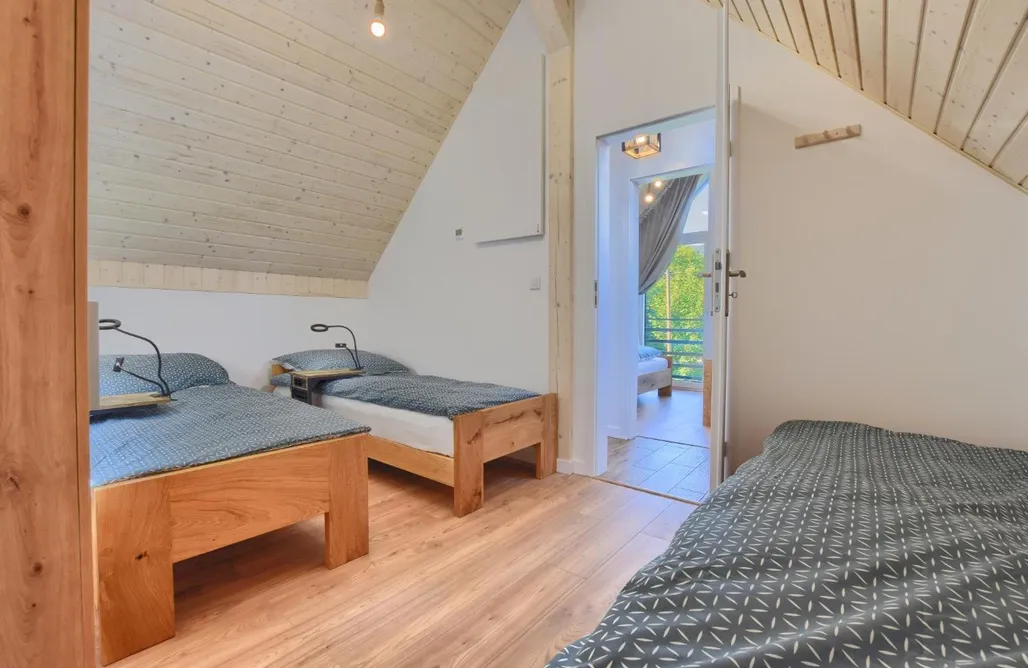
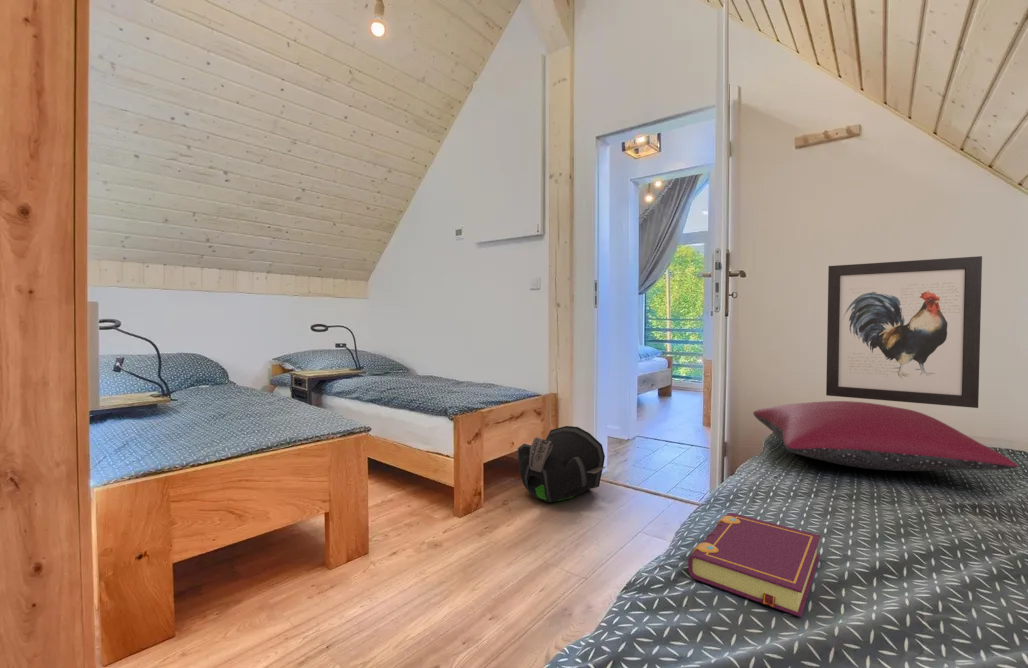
+ wall art [825,255,983,409]
+ pillow [752,400,1019,472]
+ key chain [517,425,606,503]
+ book [687,512,821,618]
